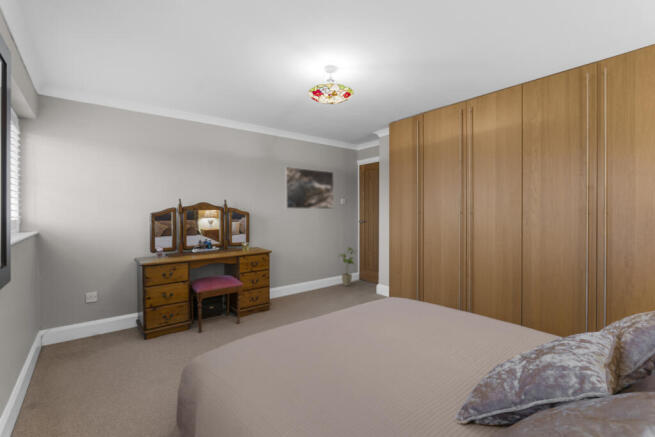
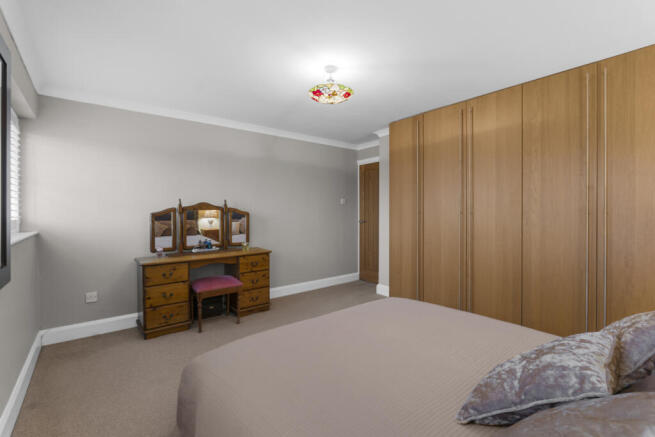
- house plant [338,246,359,287]
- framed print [284,166,335,210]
